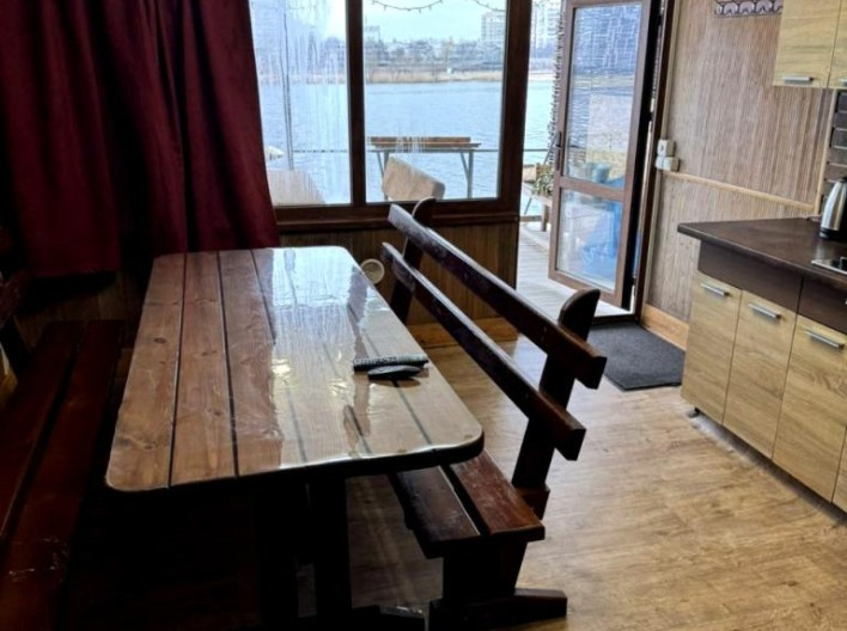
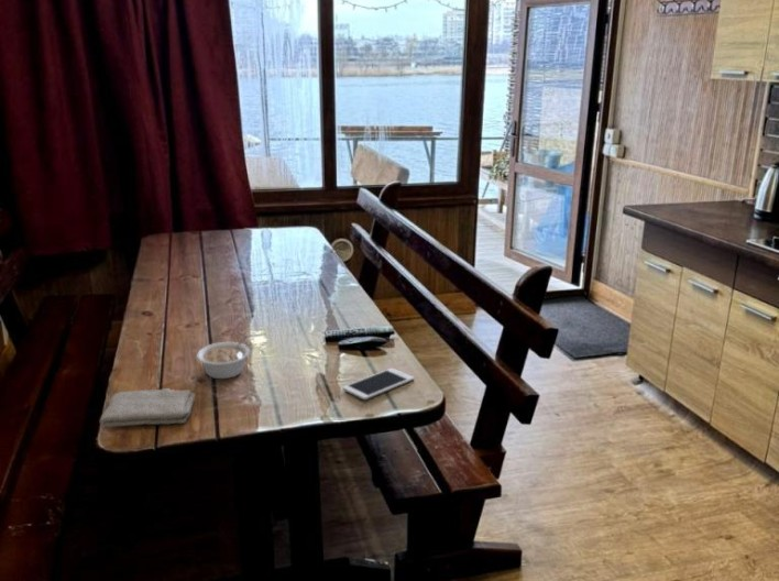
+ legume [196,335,251,380]
+ cell phone [341,368,416,401]
+ washcloth [99,387,196,428]
